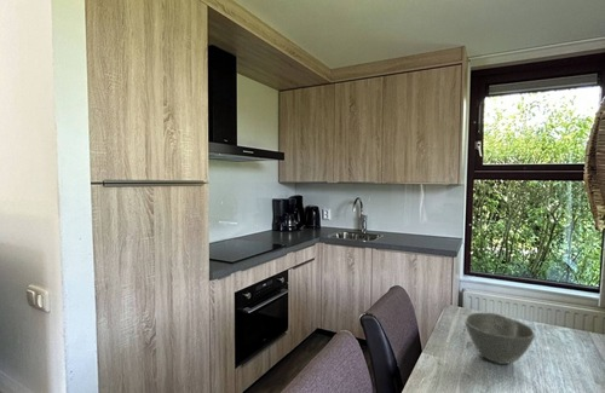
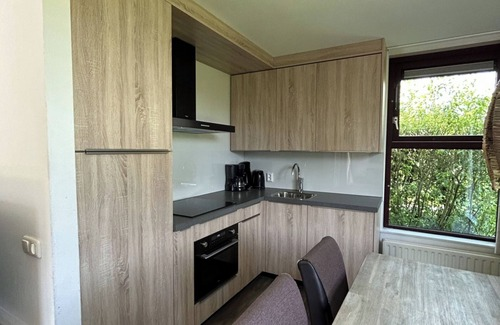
- bowl [463,312,536,365]
